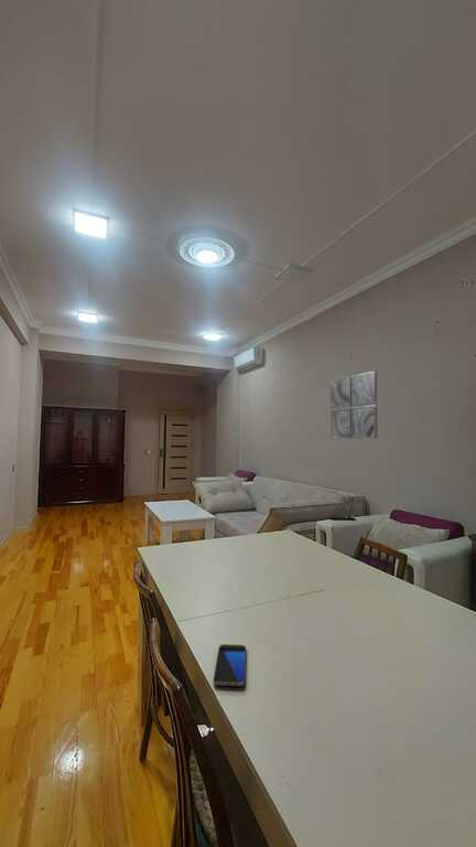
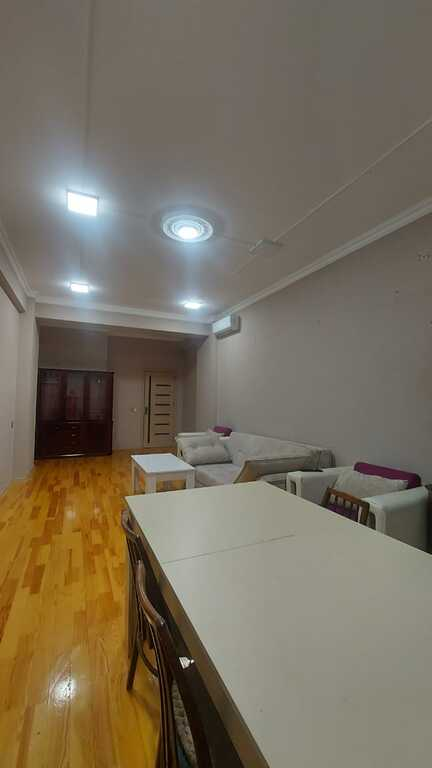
- smartphone [213,643,247,687]
- wall art [329,369,379,440]
